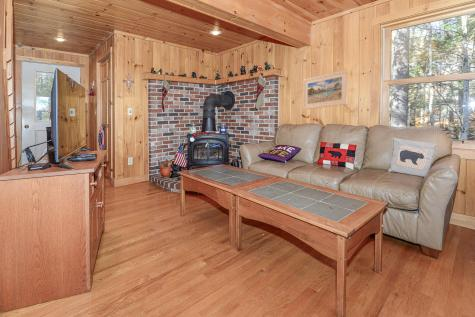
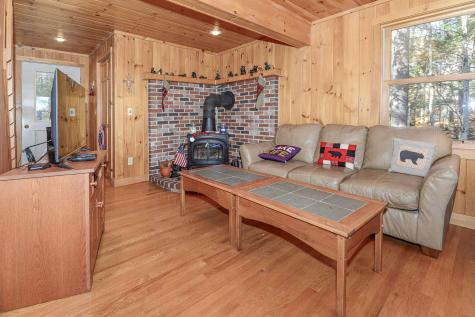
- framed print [302,69,349,111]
